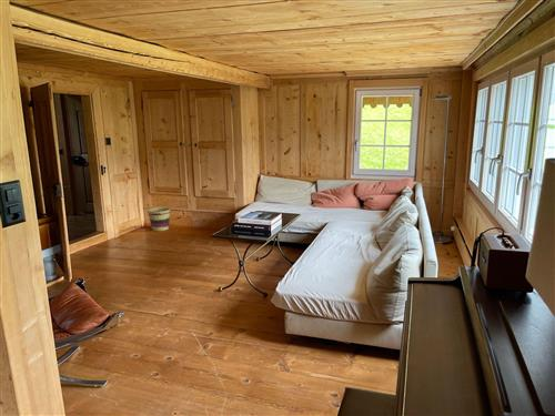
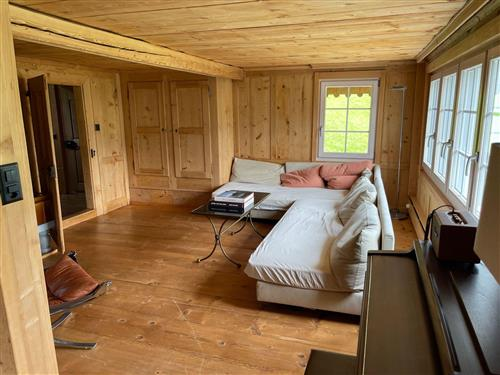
- basket [147,206,171,232]
